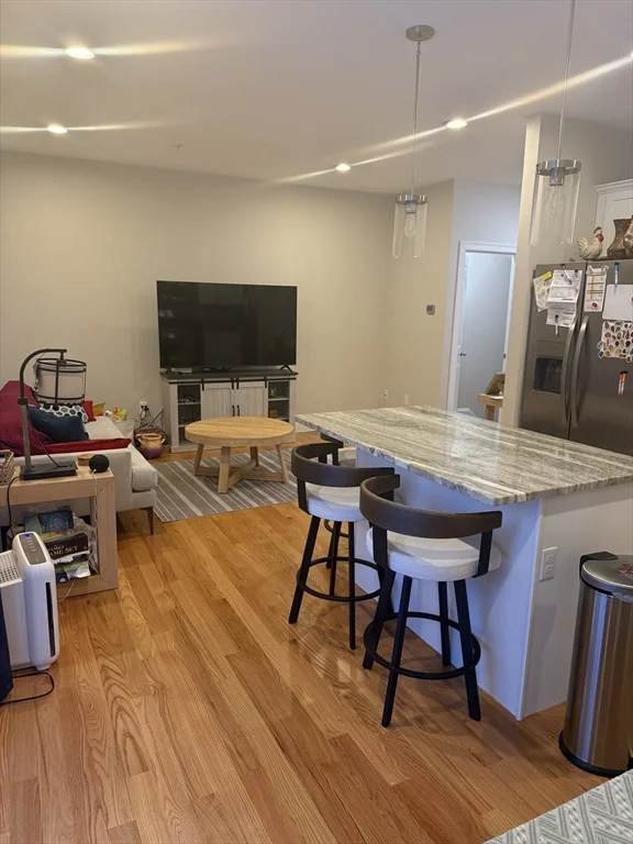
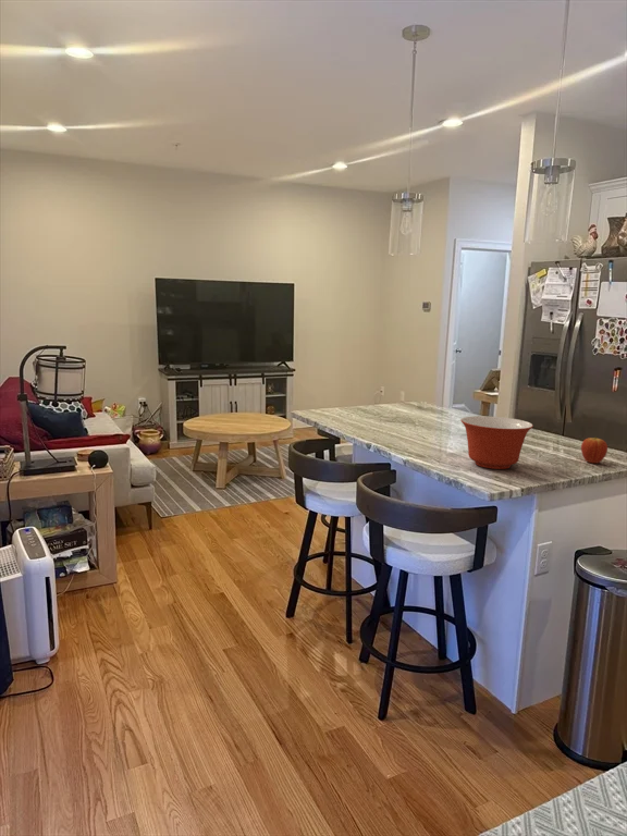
+ fruit [580,435,608,465]
+ mixing bowl [459,415,534,470]
